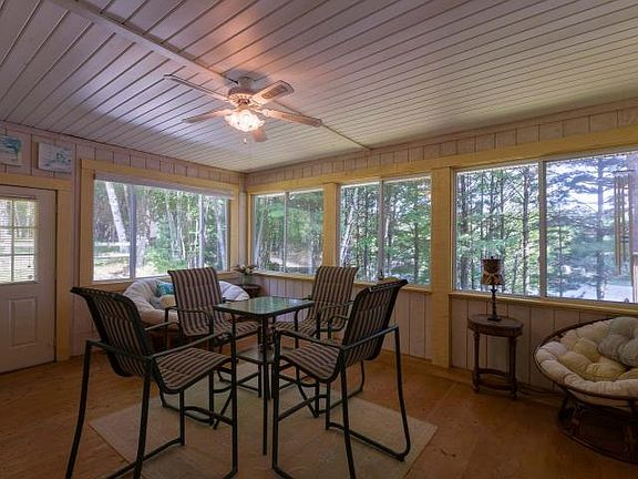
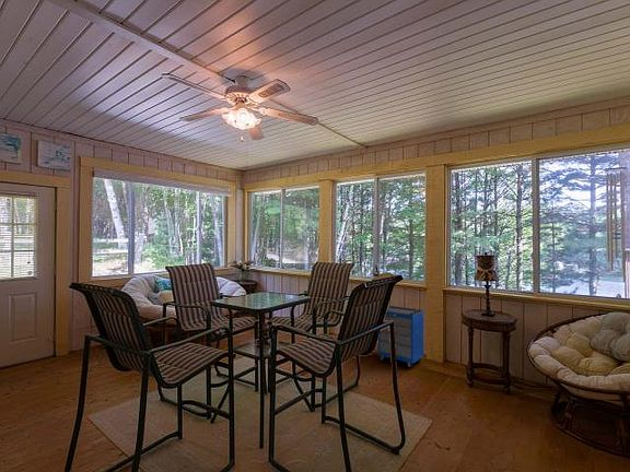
+ cabinet [377,305,424,369]
